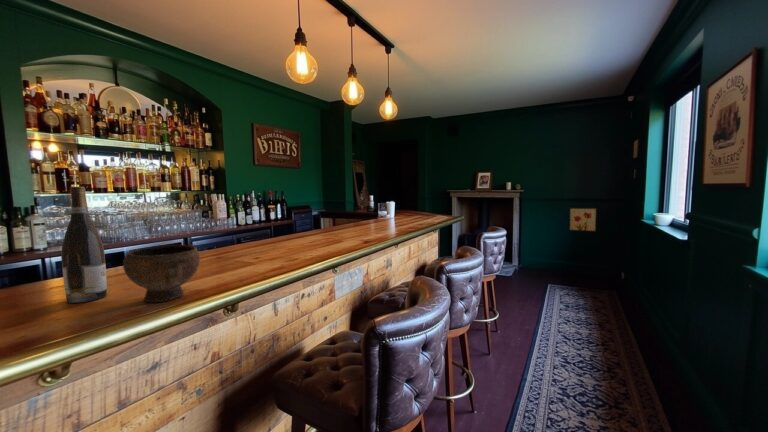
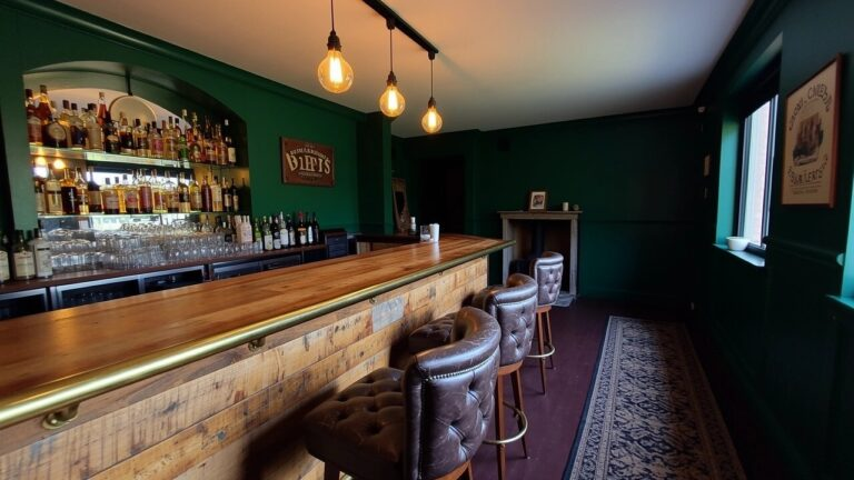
- bowl [122,244,201,303]
- wall art [568,207,598,233]
- wine bottle [60,186,108,304]
